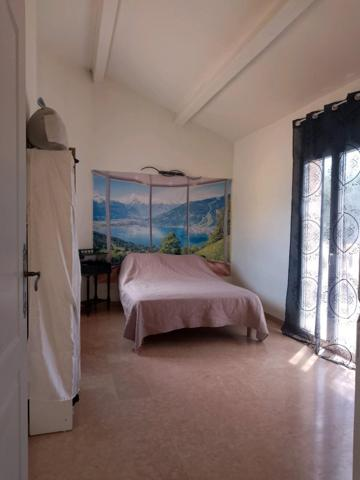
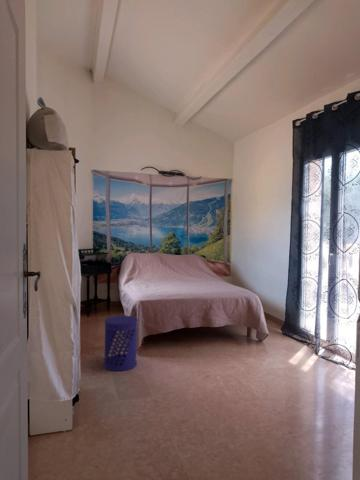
+ waste bin [103,315,138,372]
